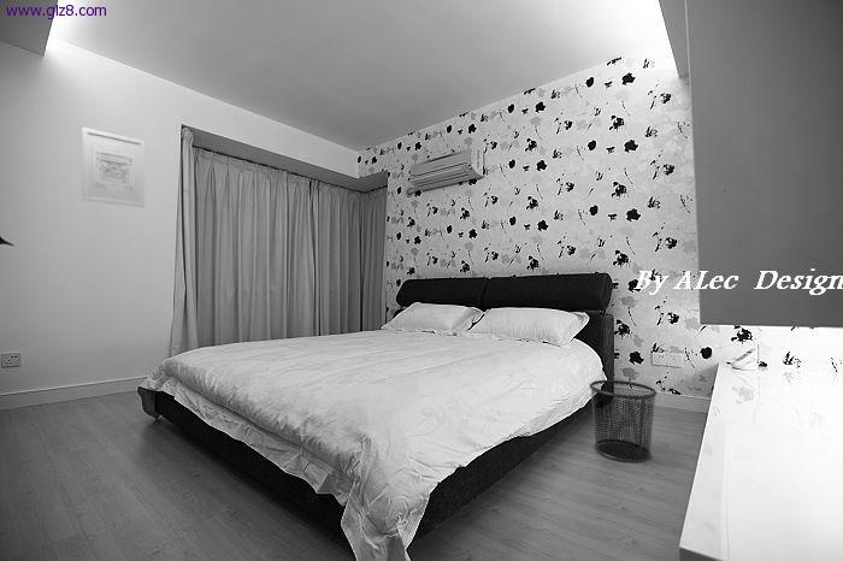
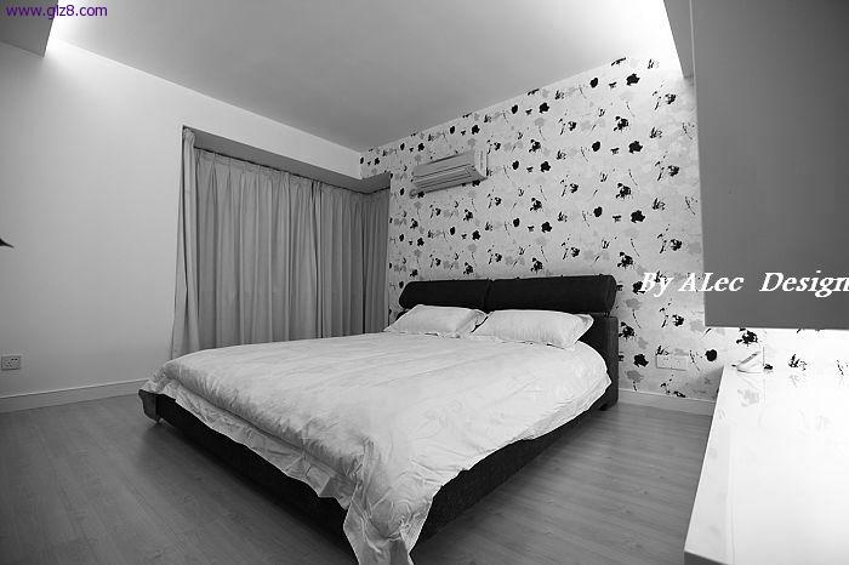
- wall art [81,126,146,208]
- waste bin [589,379,659,463]
